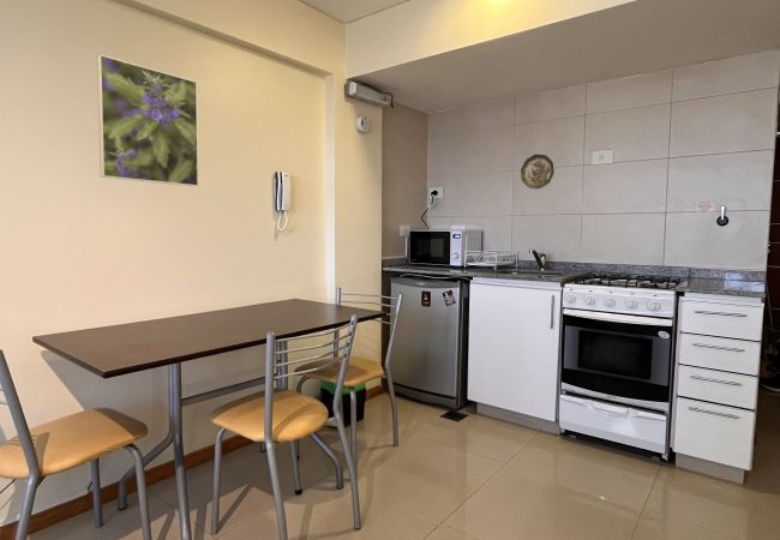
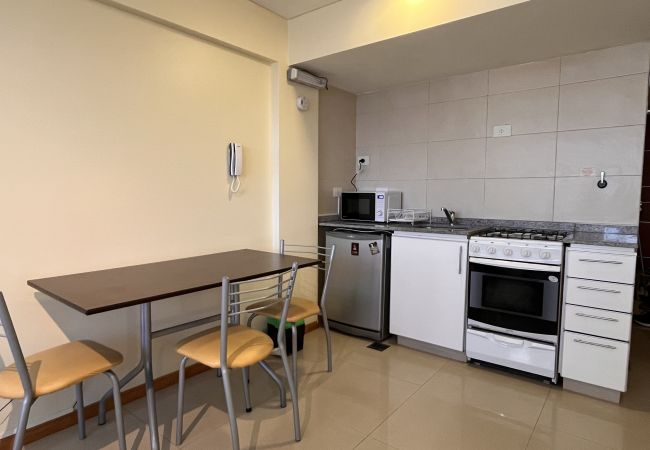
- decorative plate [520,152,556,190]
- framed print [96,53,199,187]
